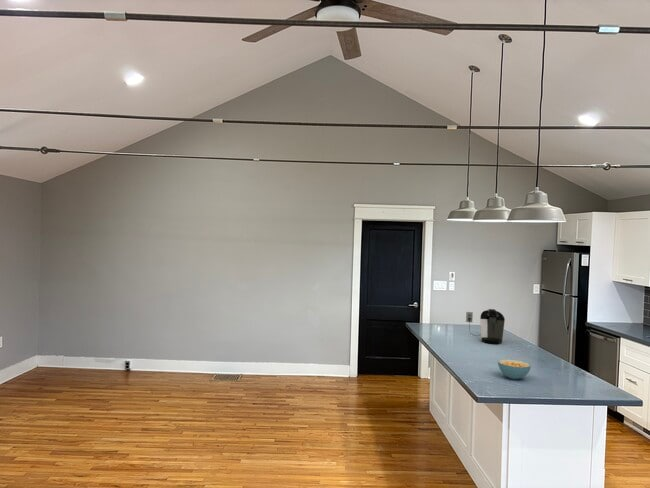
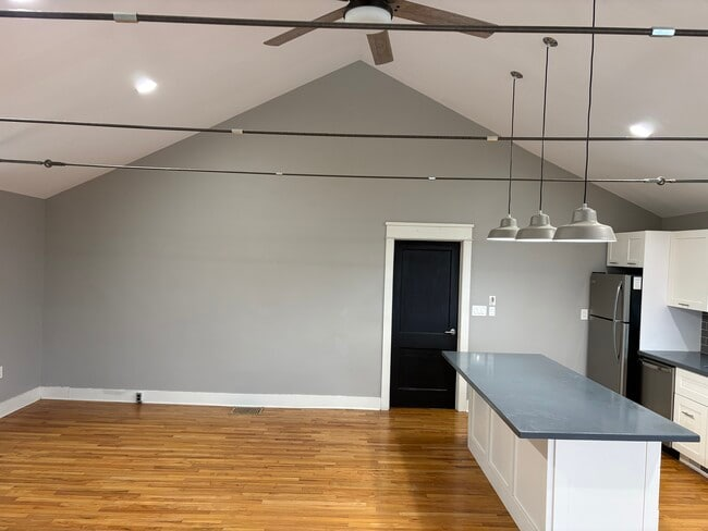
- cereal bowl [497,359,532,380]
- coffee maker [465,308,506,345]
